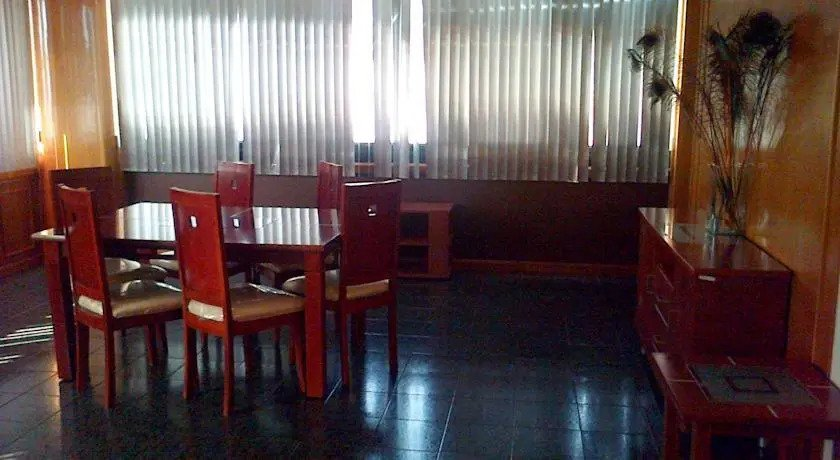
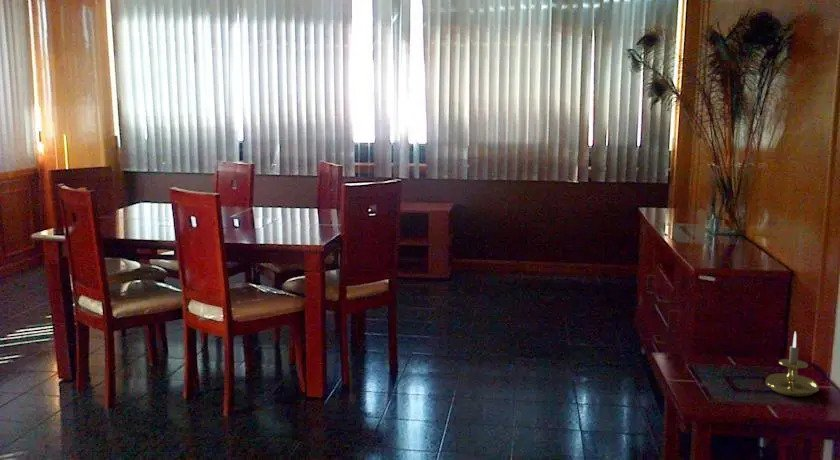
+ candle holder [764,331,820,398]
